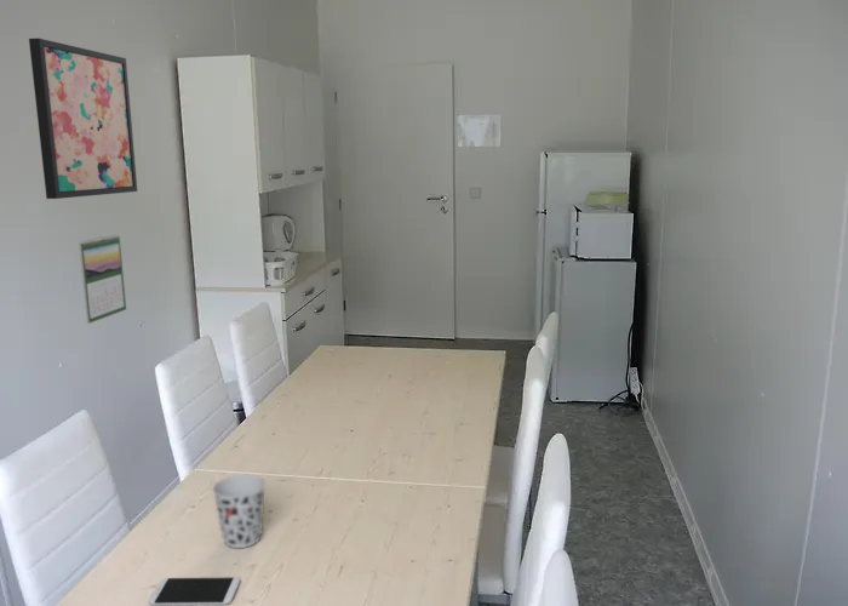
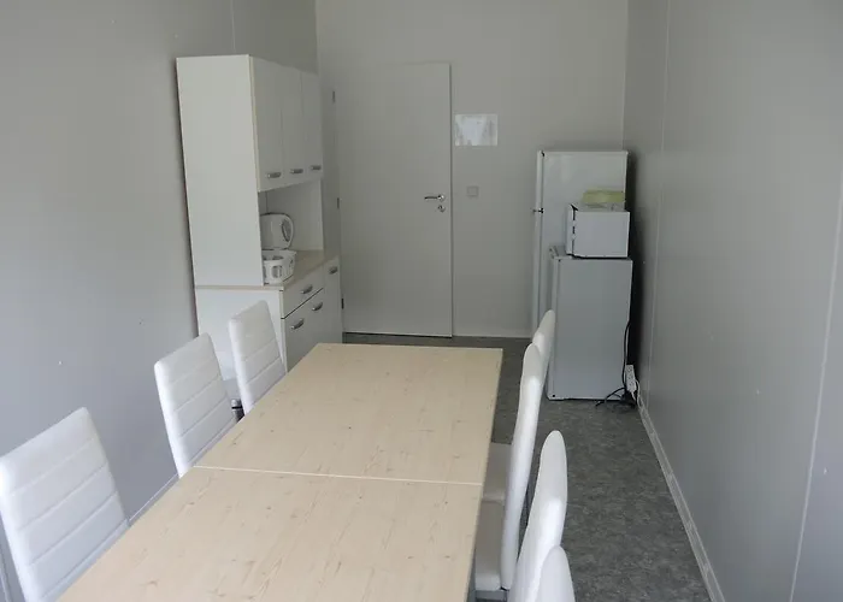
- calendar [78,234,127,325]
- smartphone [148,577,241,606]
- cup [211,474,267,549]
- wall art [28,38,138,200]
